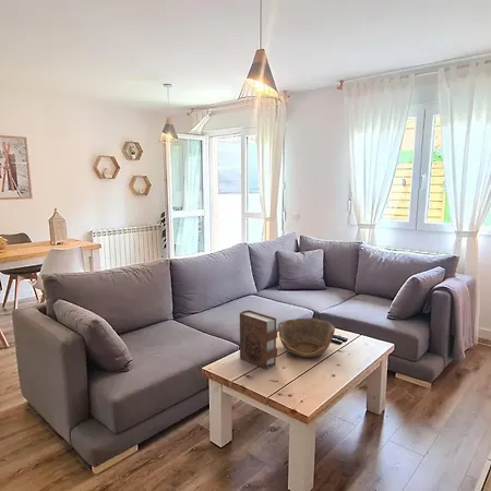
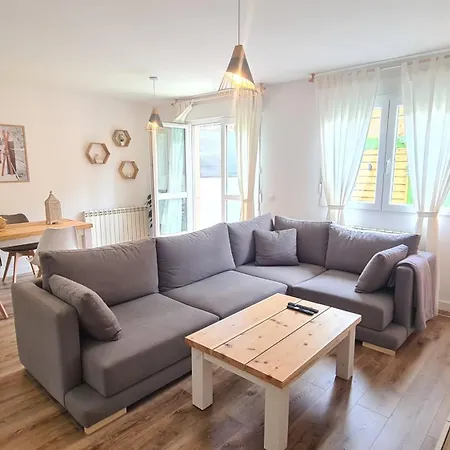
- bowl [277,318,336,358]
- book [239,309,278,371]
